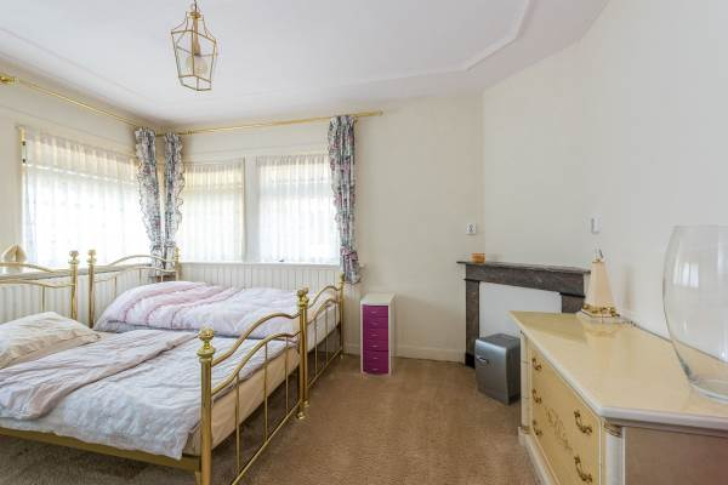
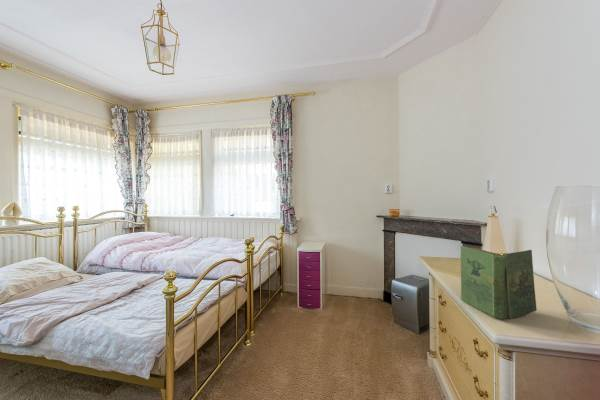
+ book [460,245,538,320]
